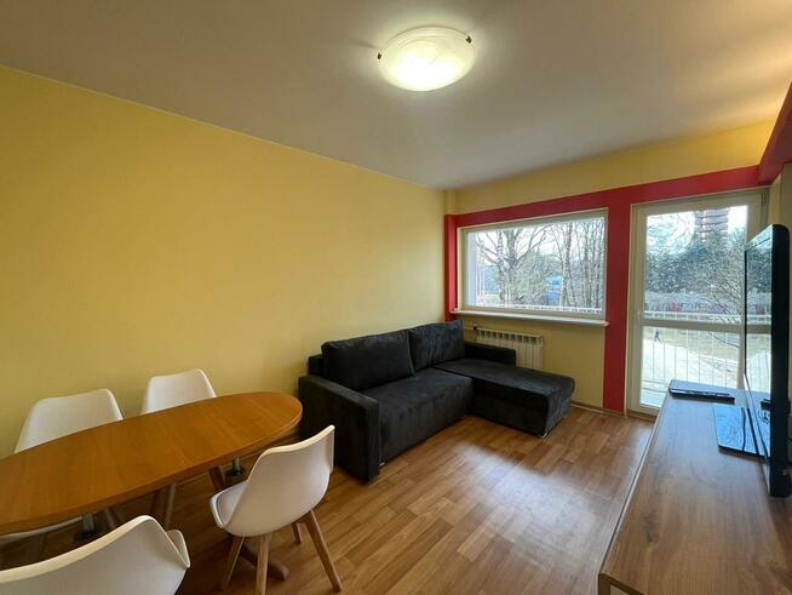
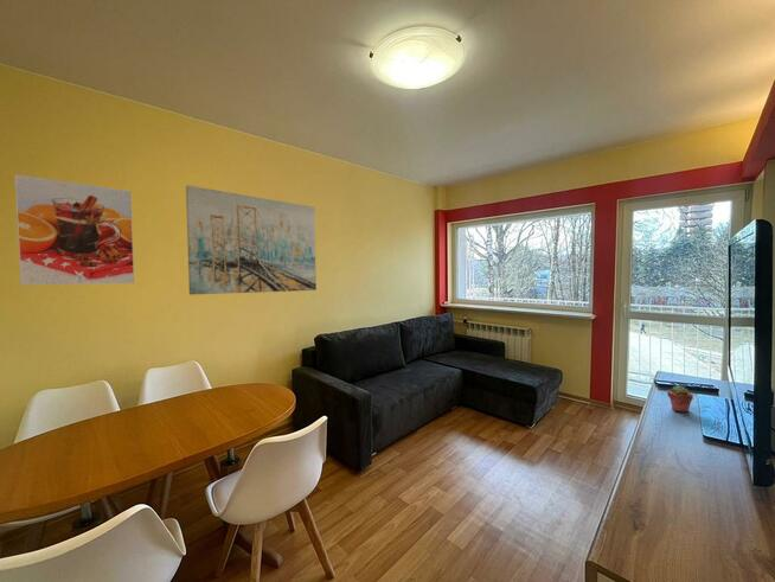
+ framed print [13,173,136,286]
+ wall art [185,184,318,296]
+ potted succulent [666,384,694,414]
